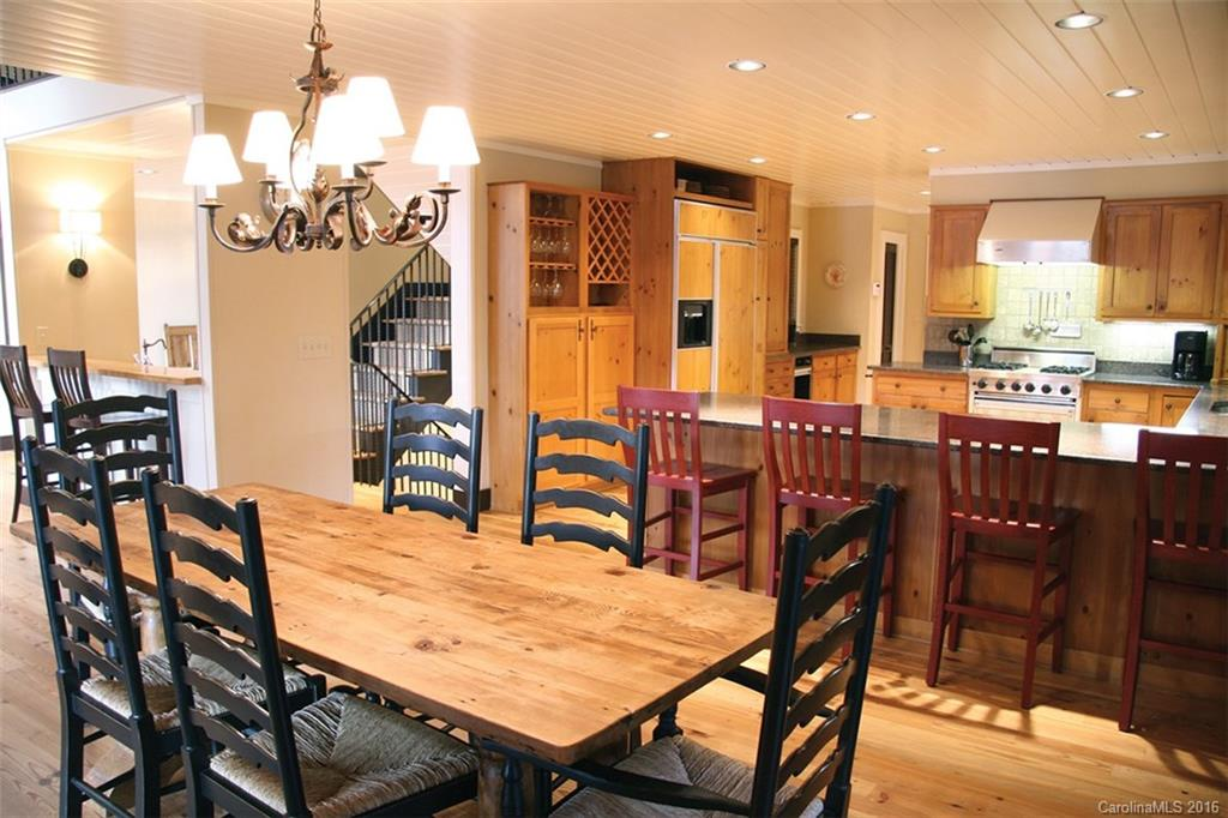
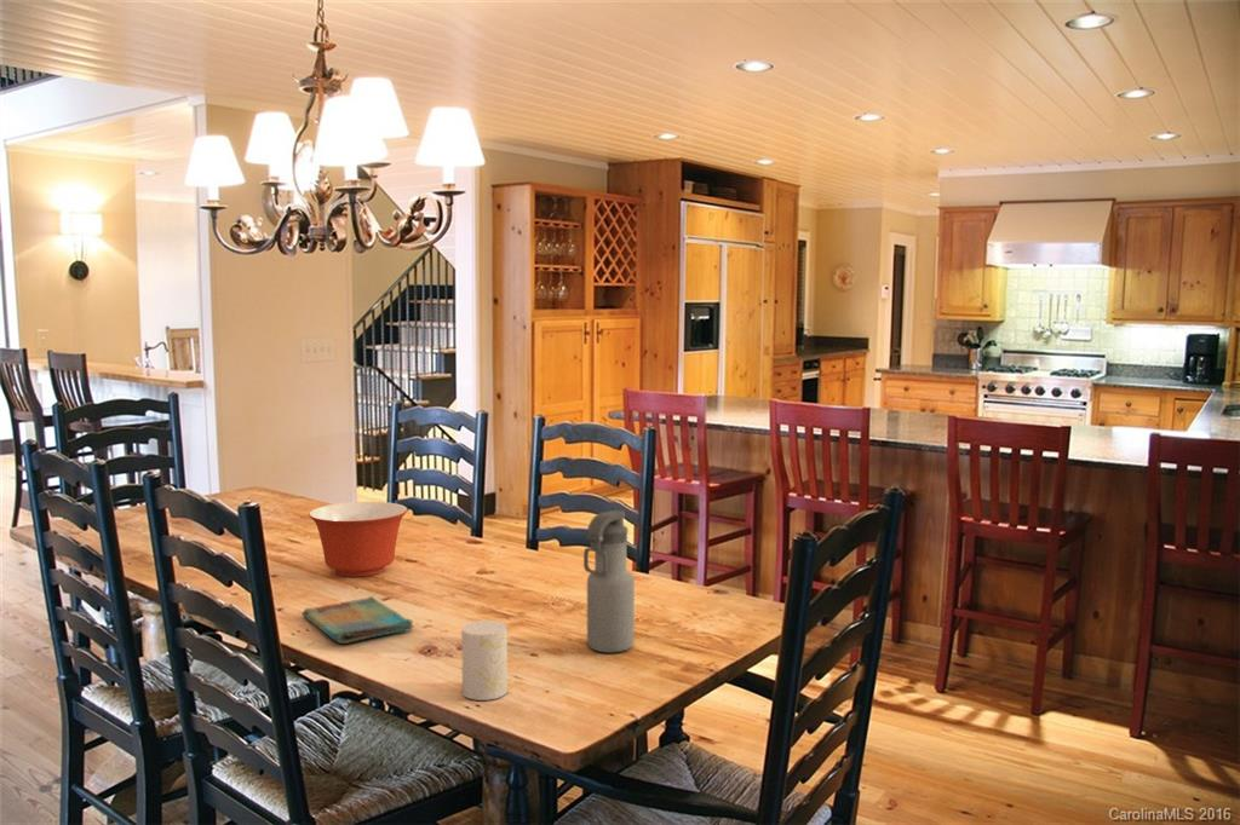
+ water bottle [582,509,636,654]
+ mixing bowl [308,501,409,578]
+ dish towel [302,595,415,645]
+ cup [460,619,509,702]
